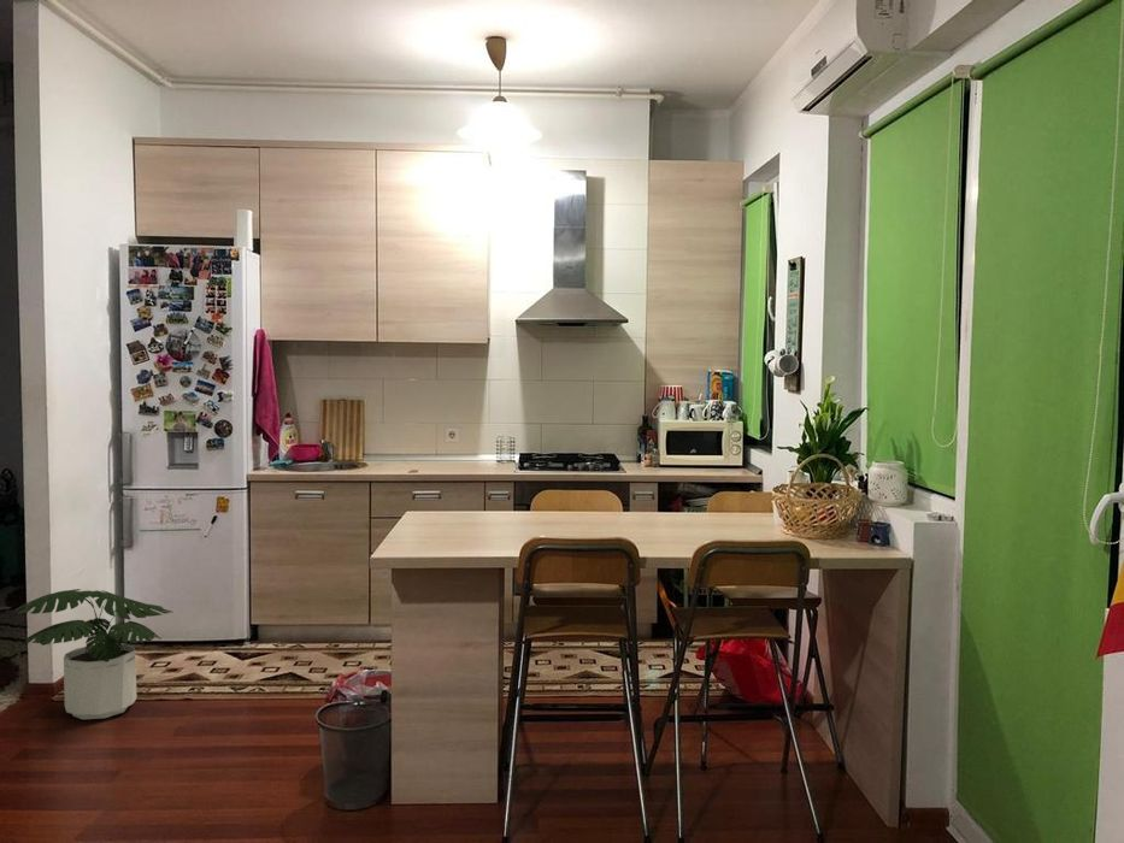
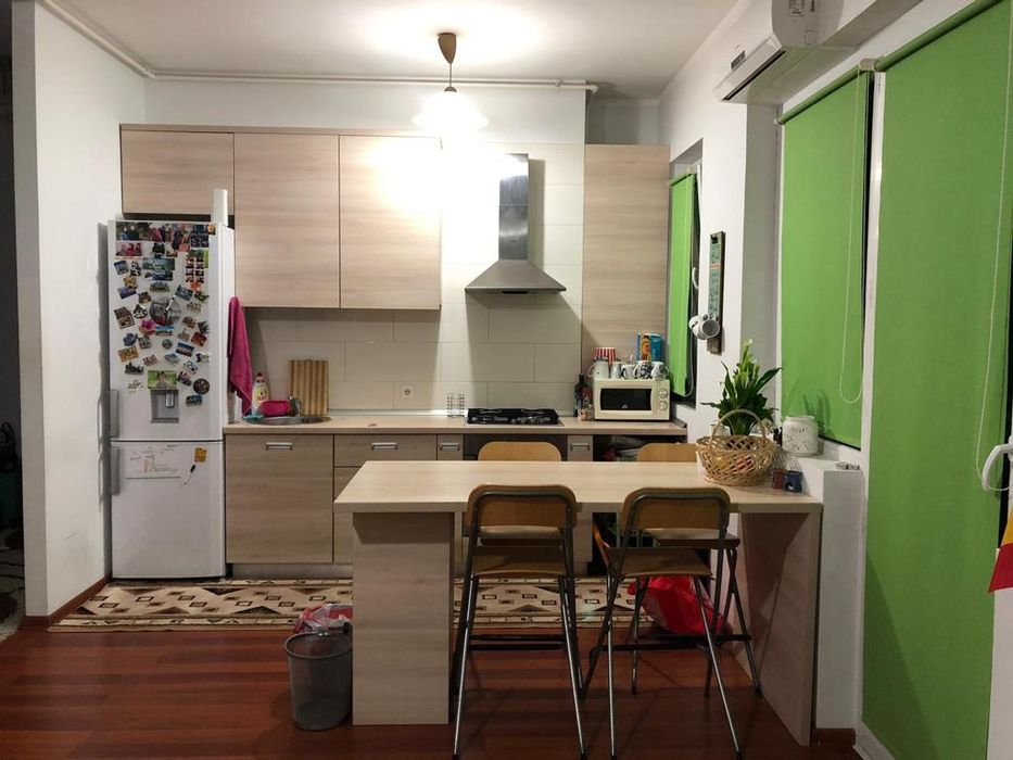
- potted plant [13,588,175,720]
